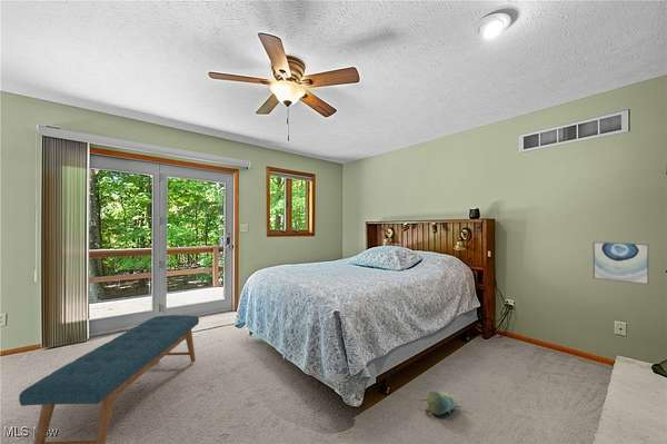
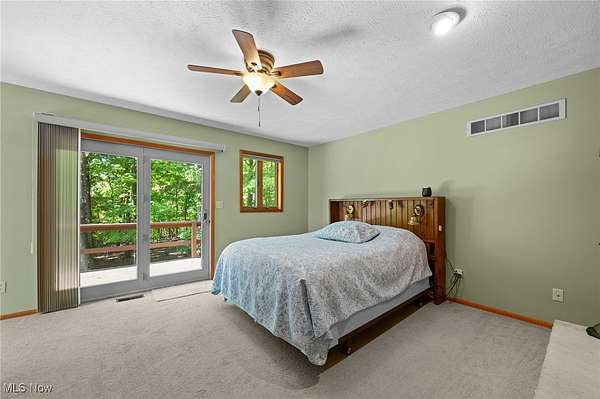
- bench [18,314,200,444]
- wall art [591,240,650,286]
- plush toy [418,391,465,416]
